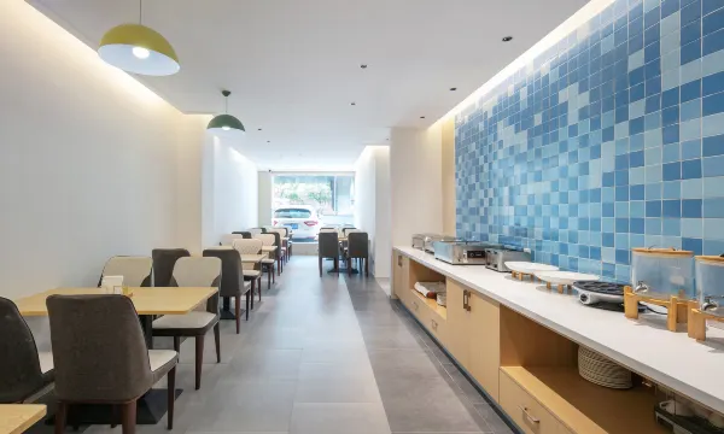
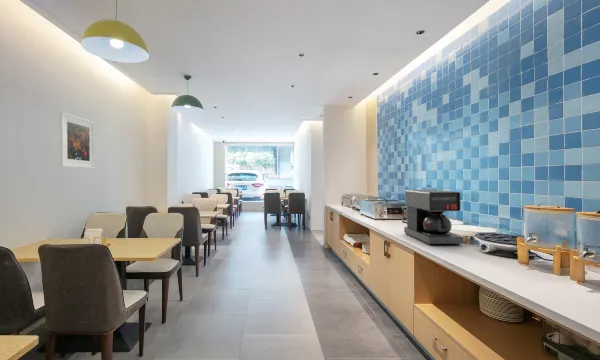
+ coffee maker [403,189,464,246]
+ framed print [59,111,95,170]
